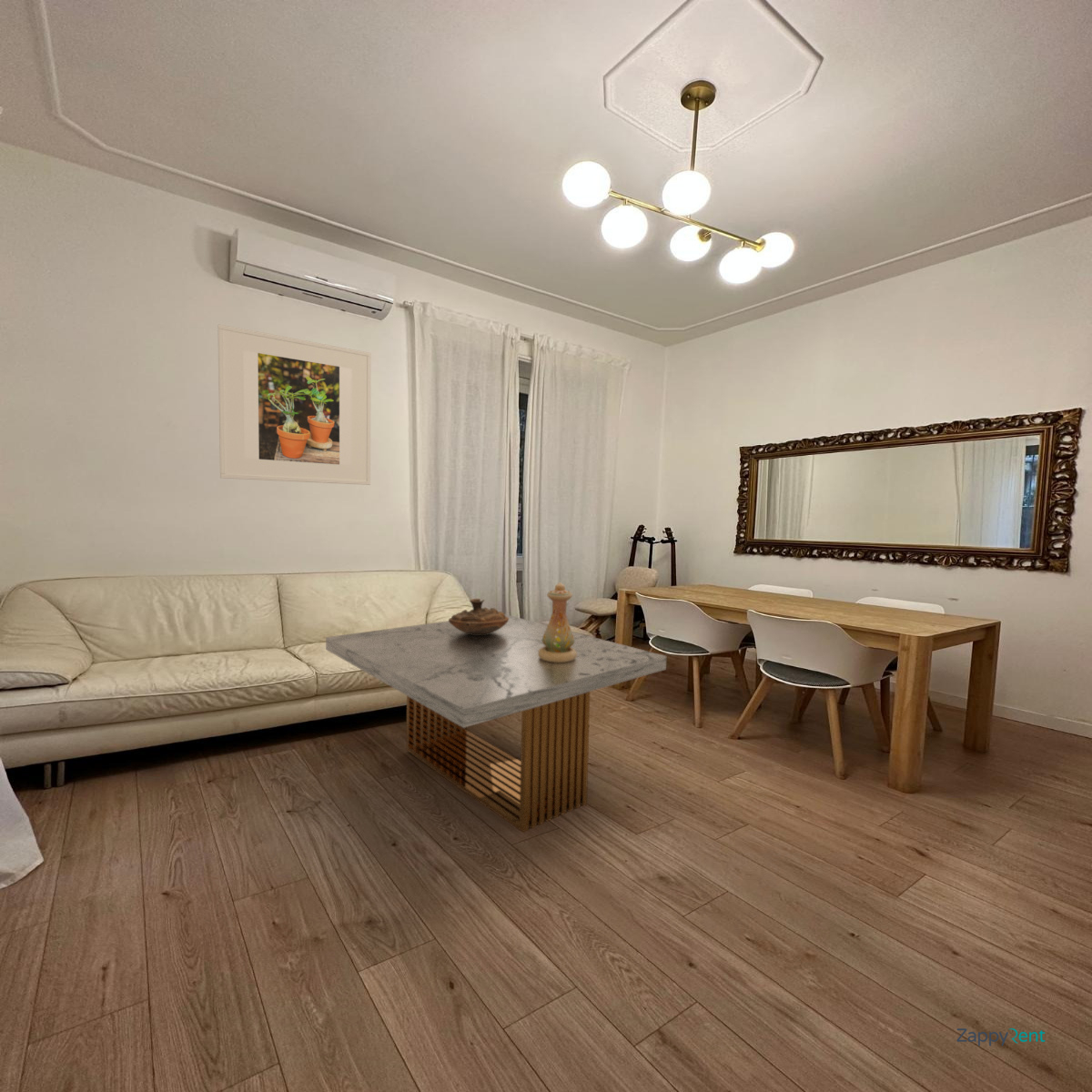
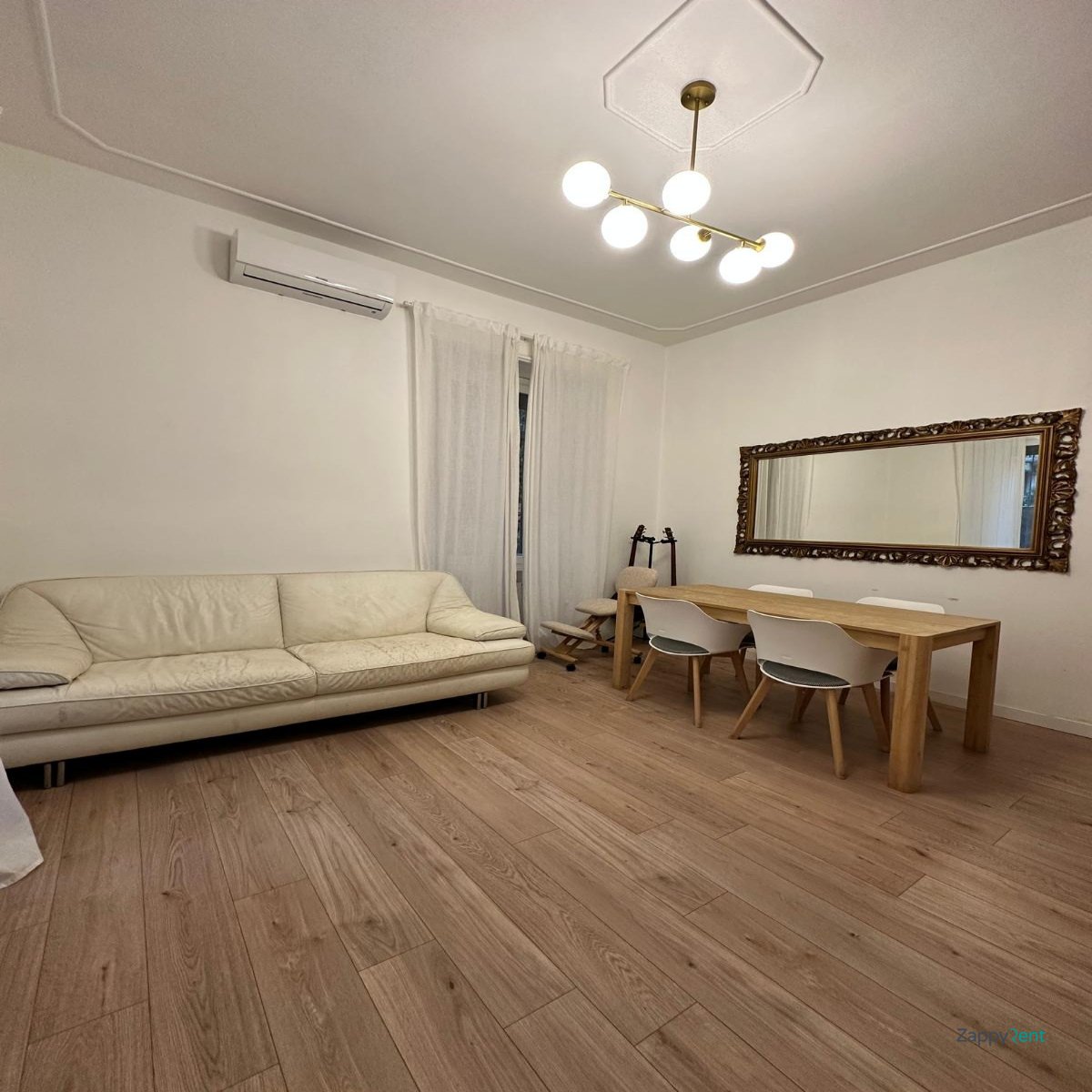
- vase [539,581,577,662]
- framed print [217,324,371,486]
- decorative bowl [448,598,509,634]
- coffee table [325,613,667,833]
